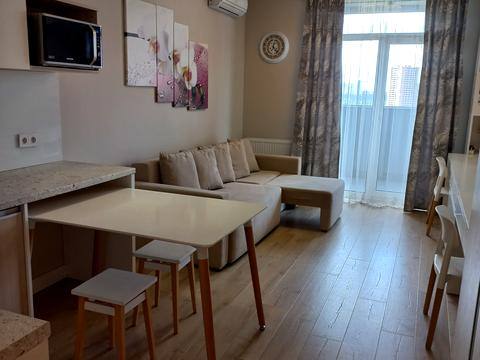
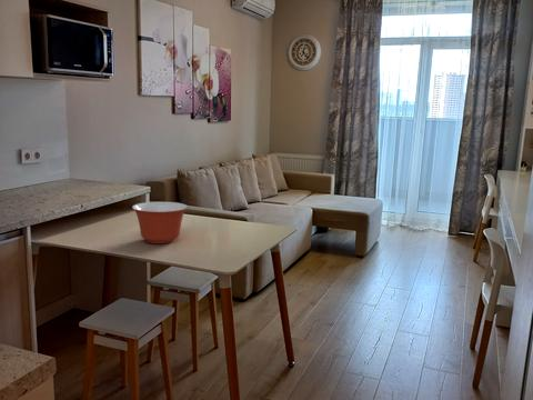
+ mixing bowl [131,201,189,244]
